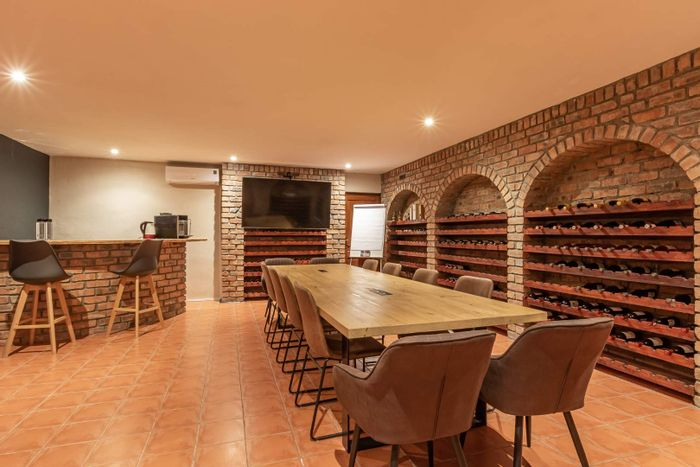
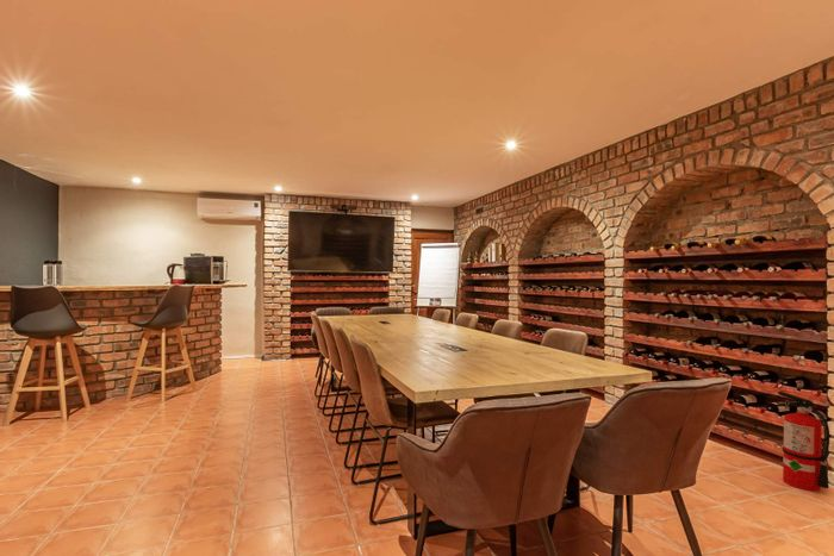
+ fire extinguisher [773,391,830,492]
